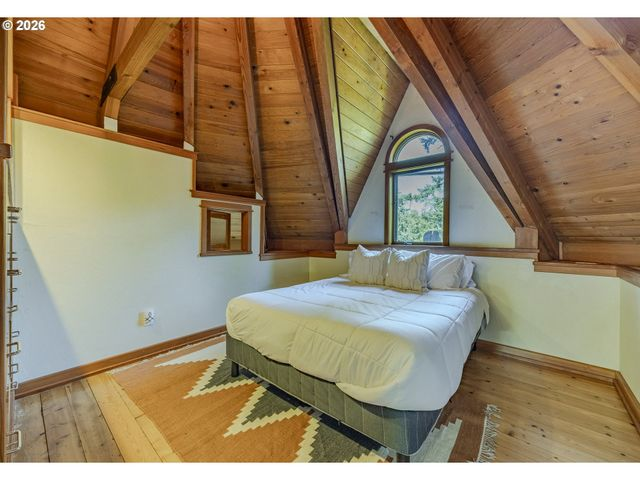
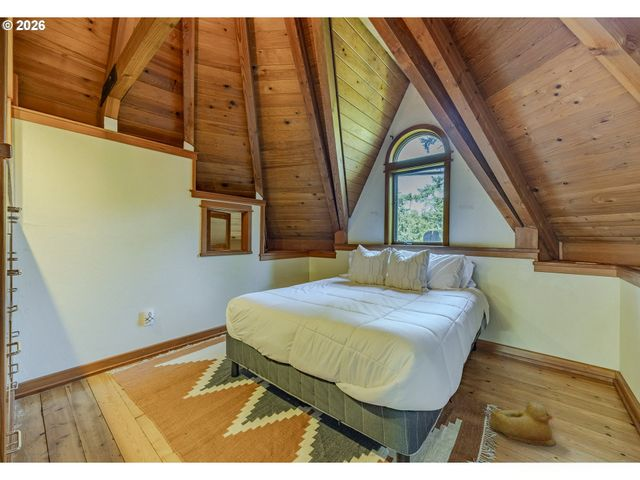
+ rubber duck [488,401,556,447]
